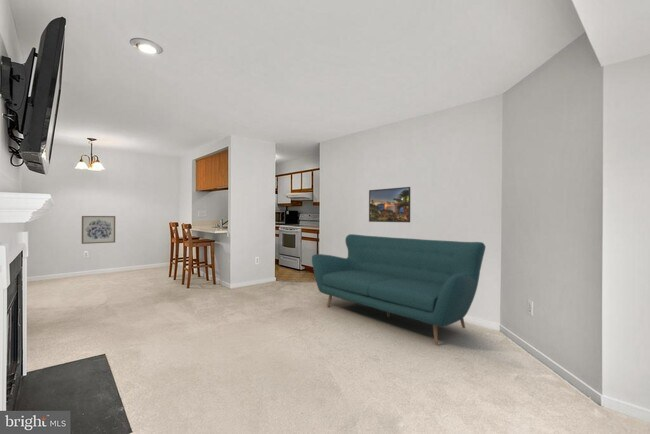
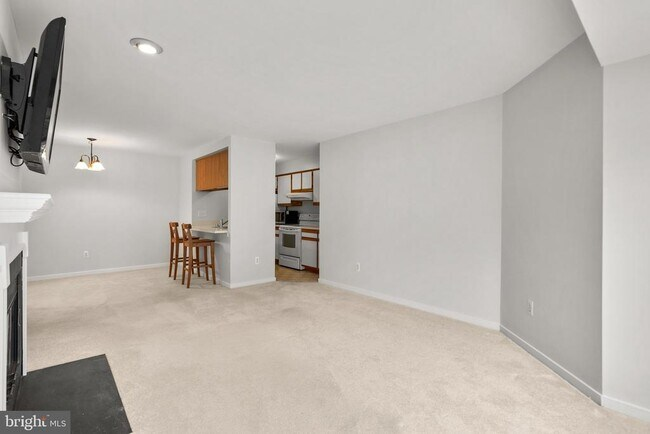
- sofa [311,233,486,345]
- wall art [81,215,116,245]
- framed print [368,186,411,223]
